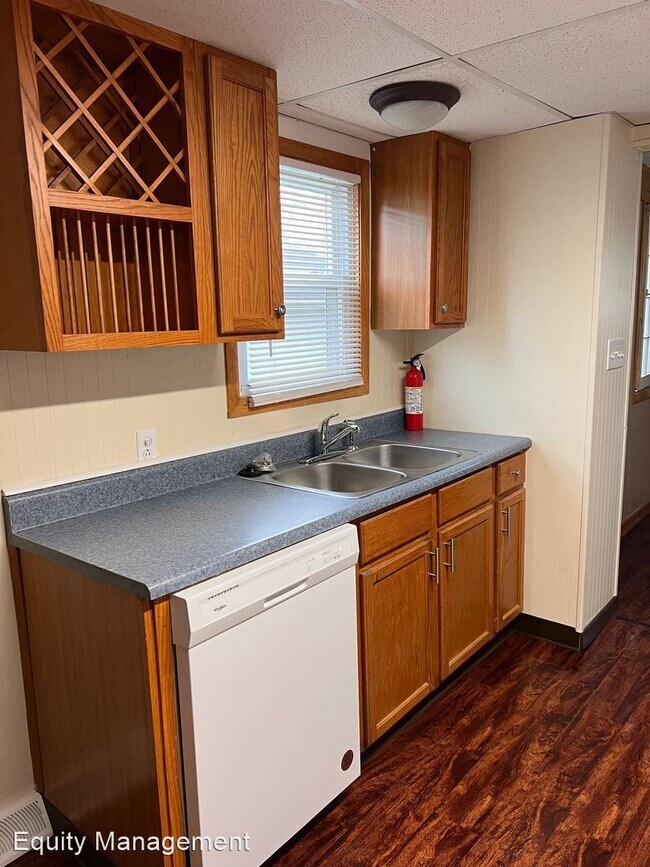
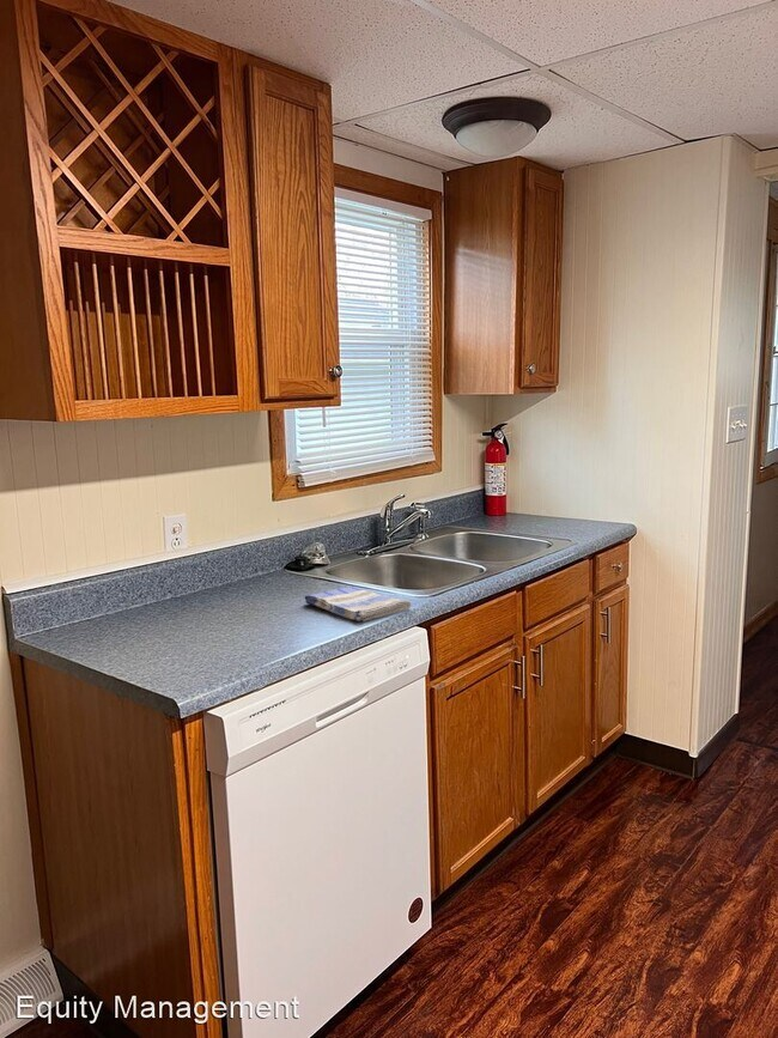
+ dish towel [304,585,412,623]
